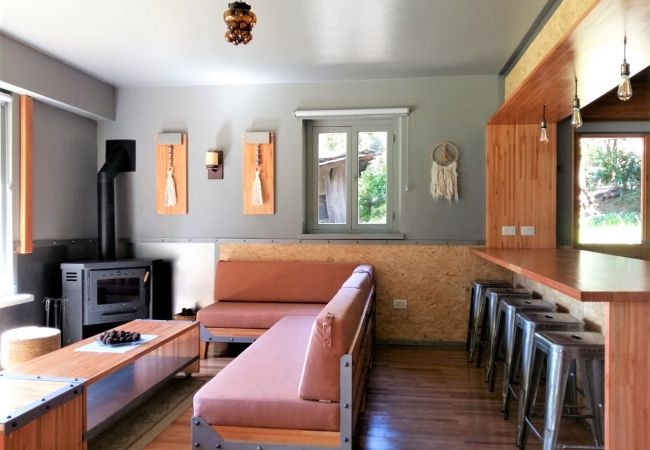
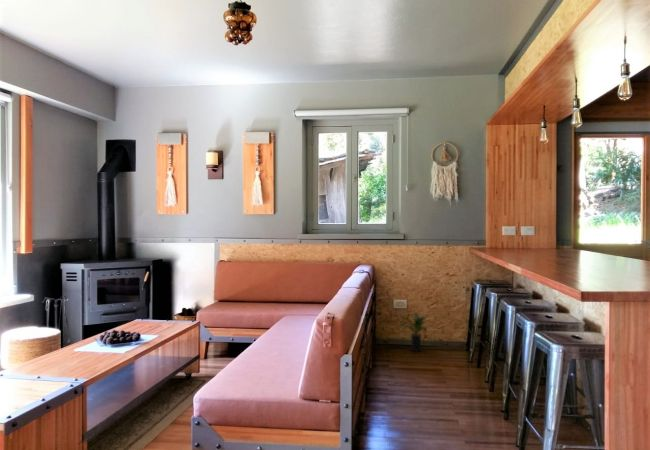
+ potted plant [399,312,432,353]
